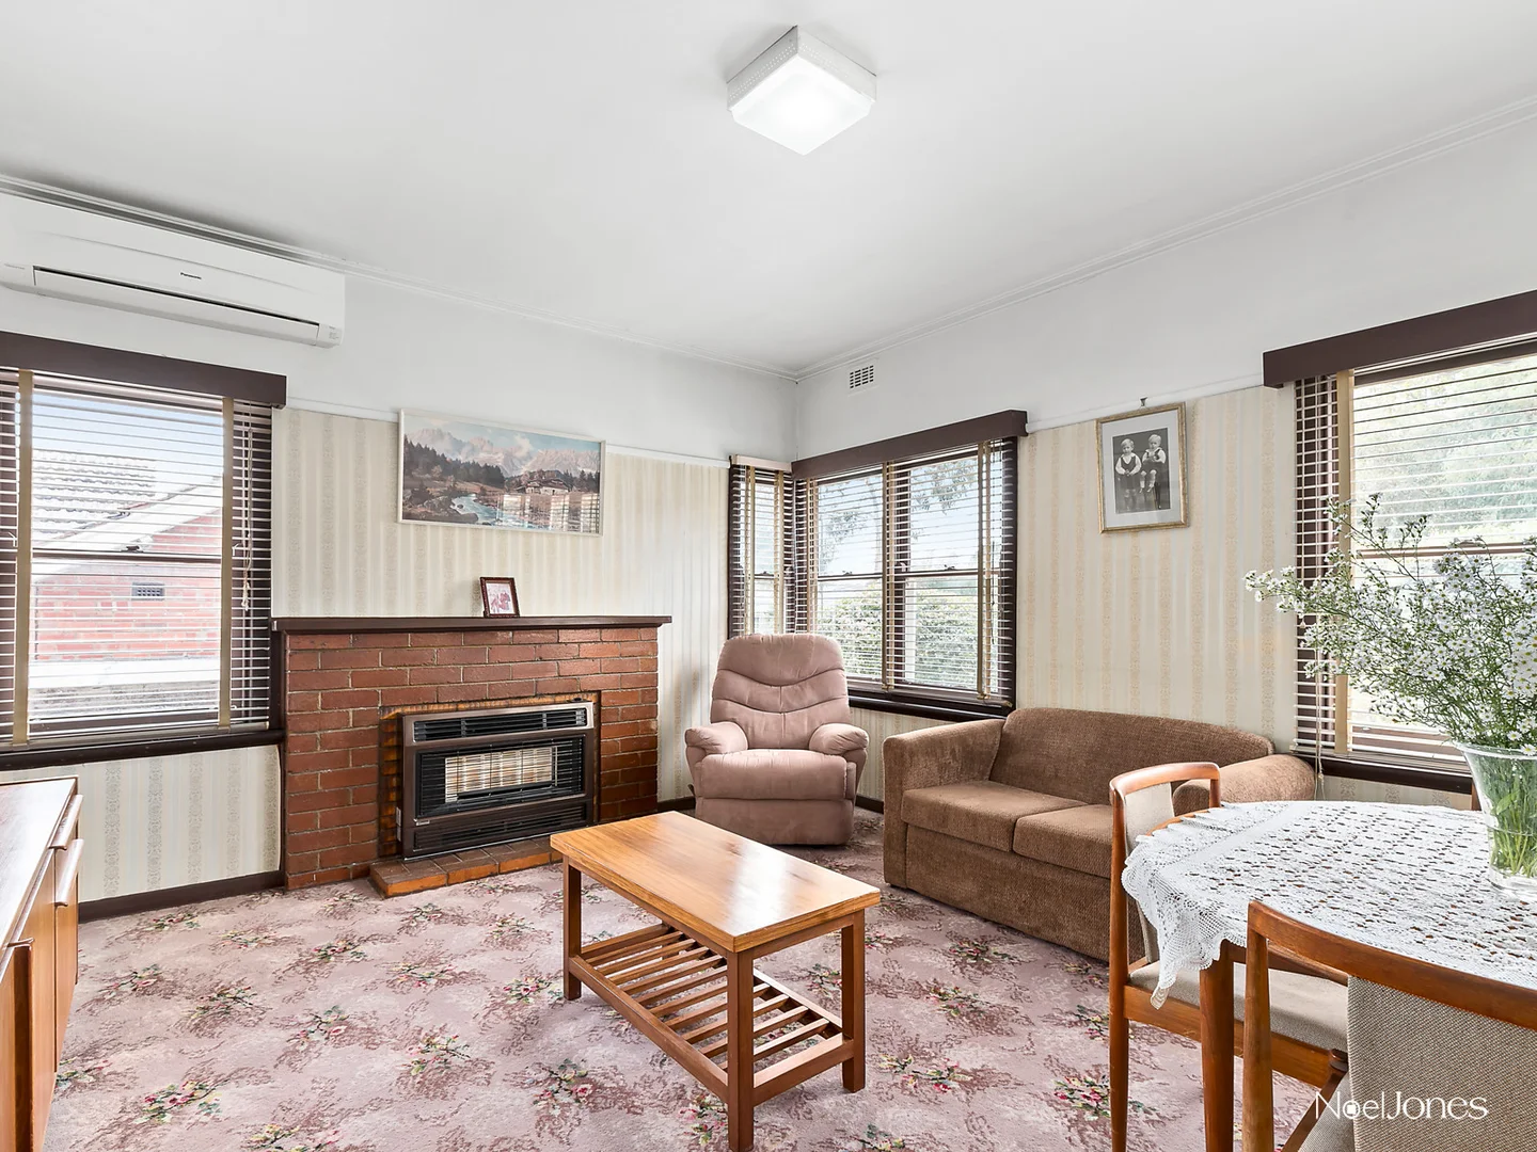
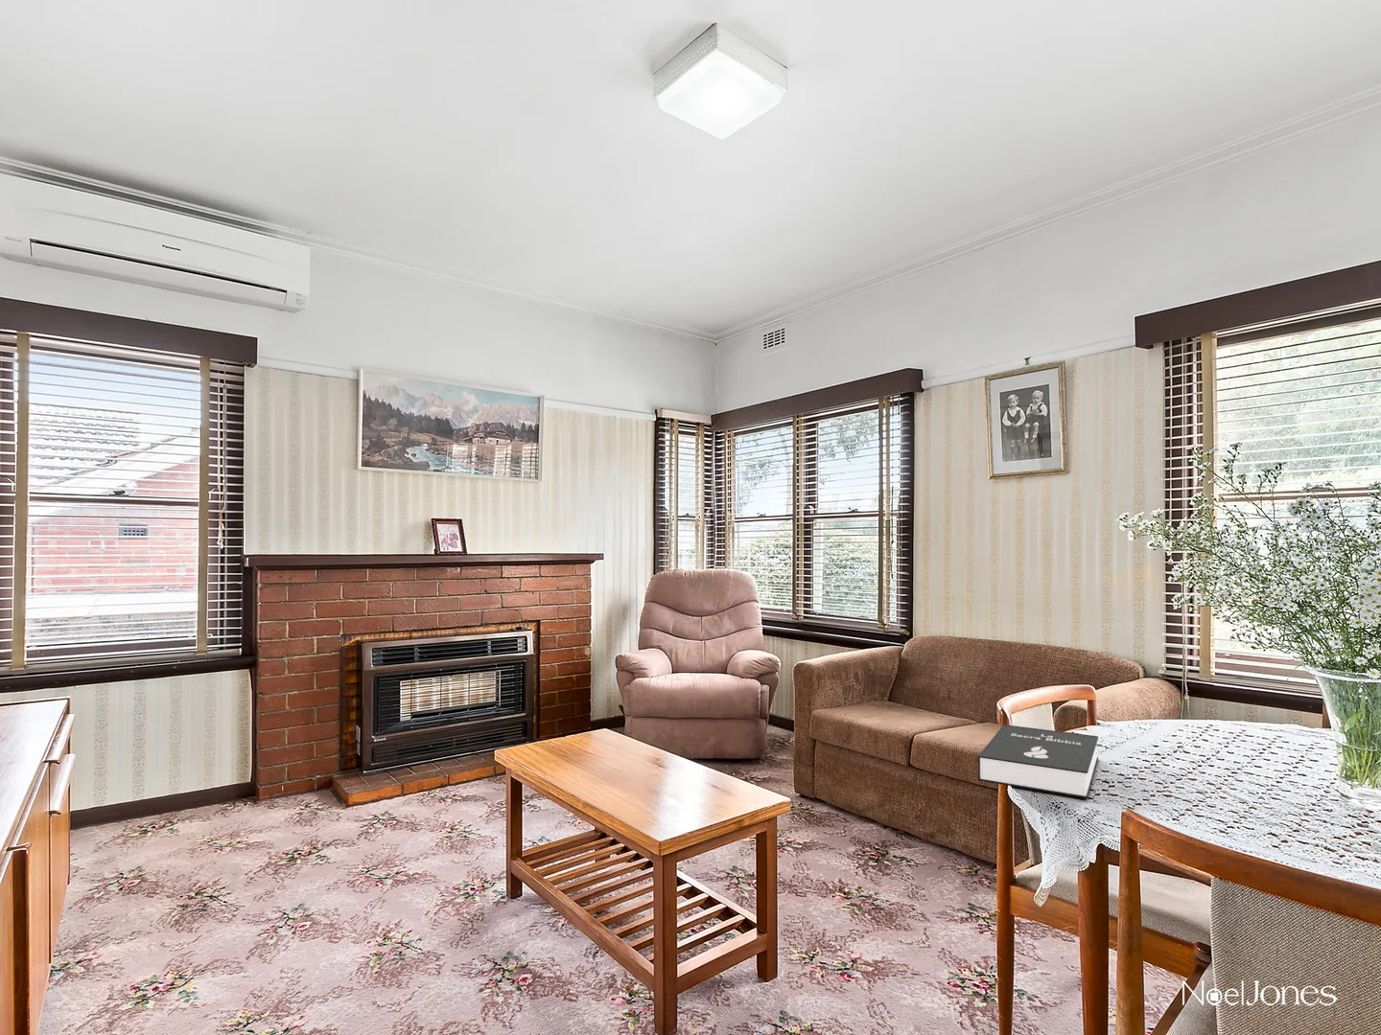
+ booklet [978,724,1099,799]
